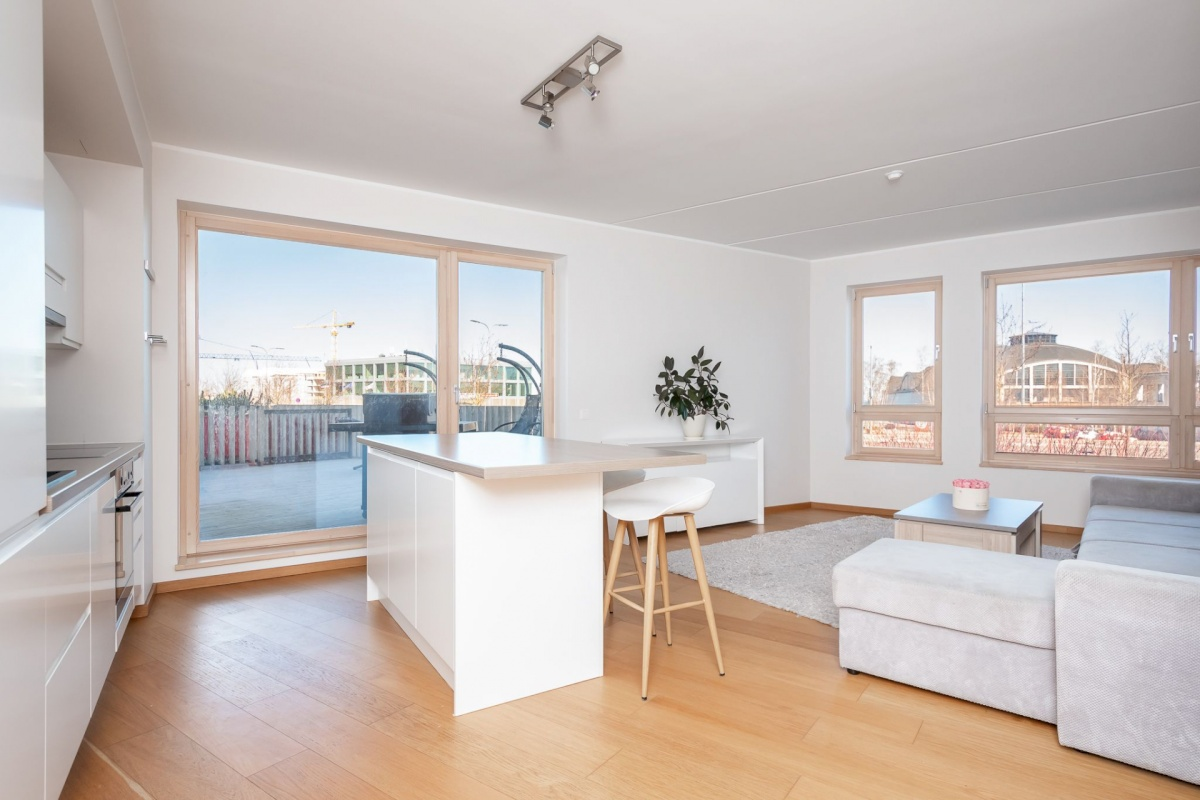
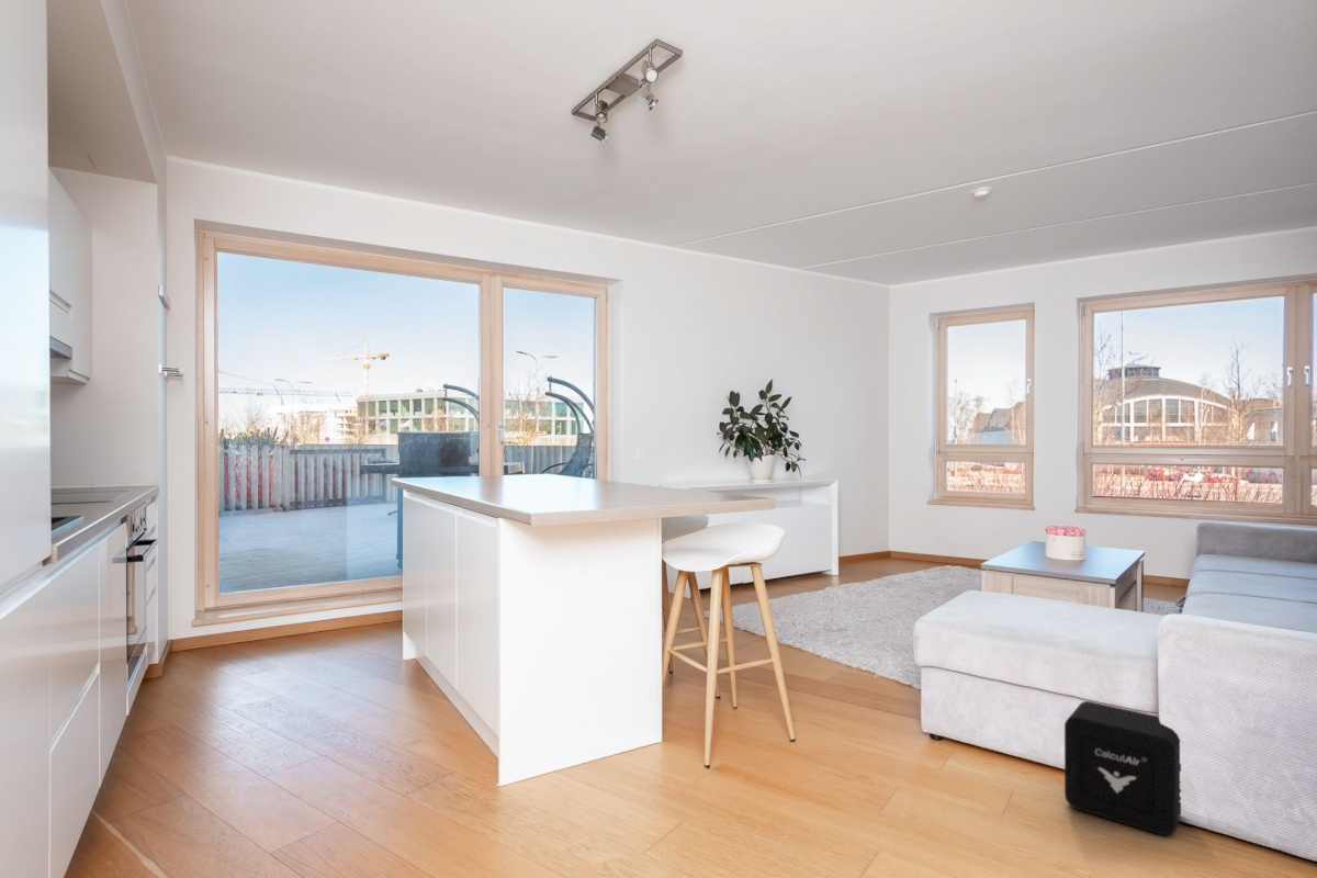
+ air purifier [1063,700,1182,836]
